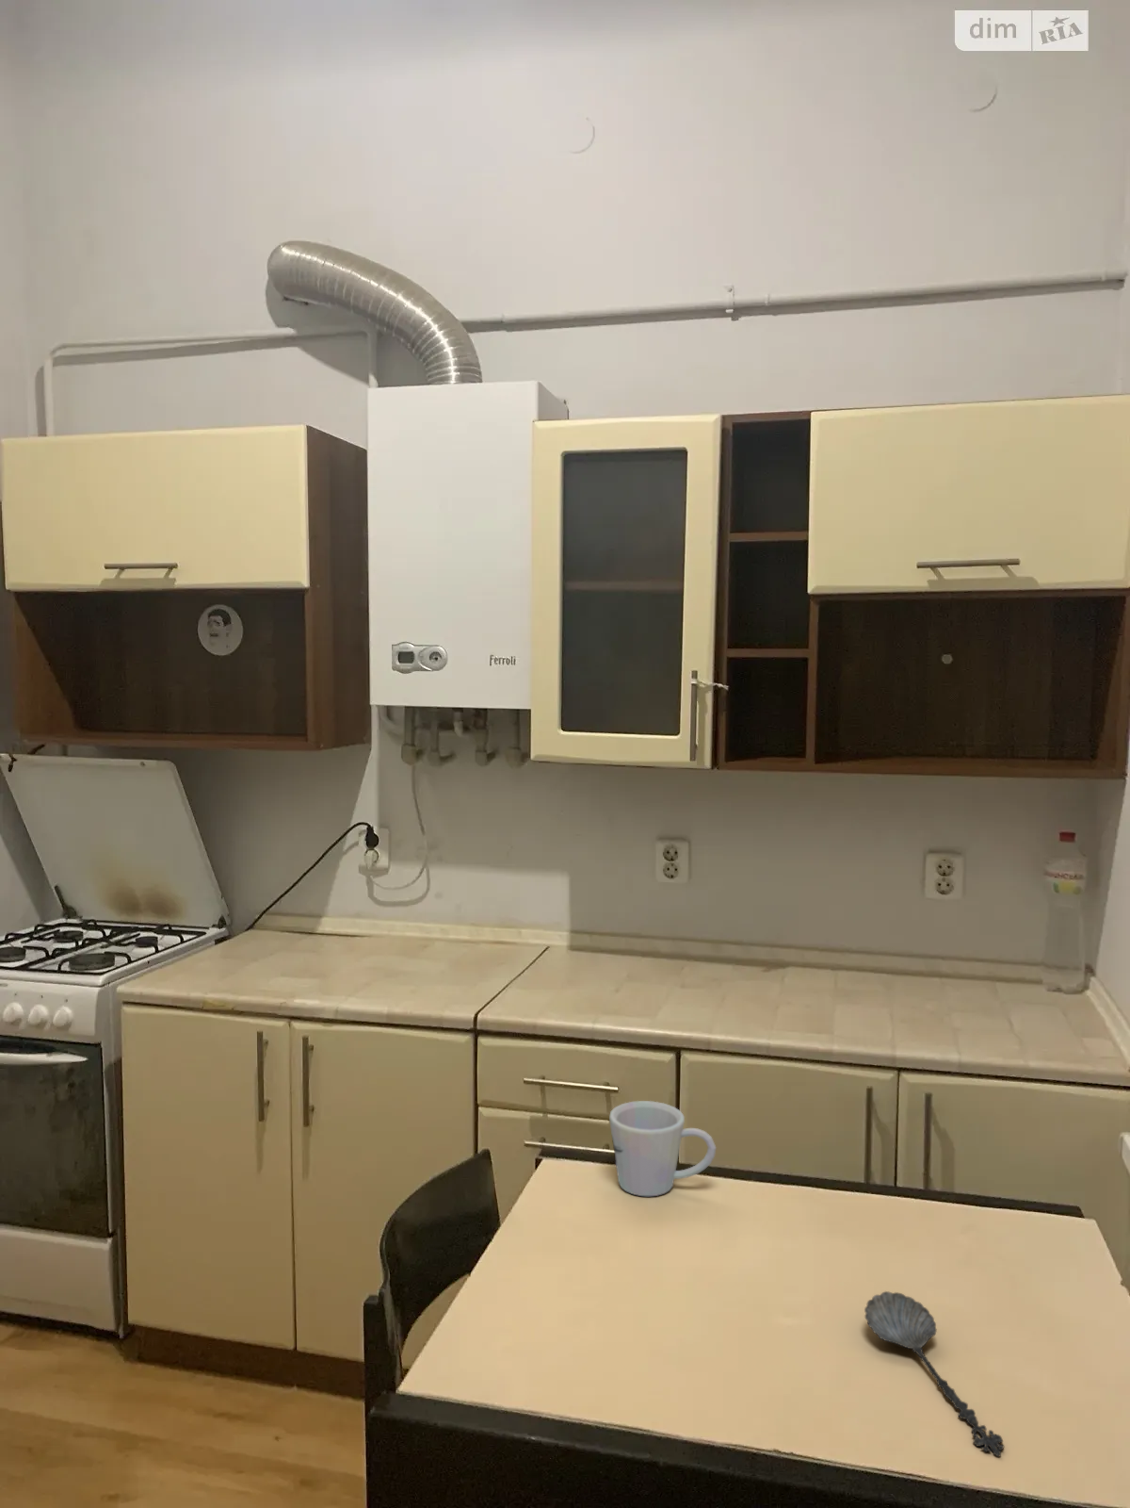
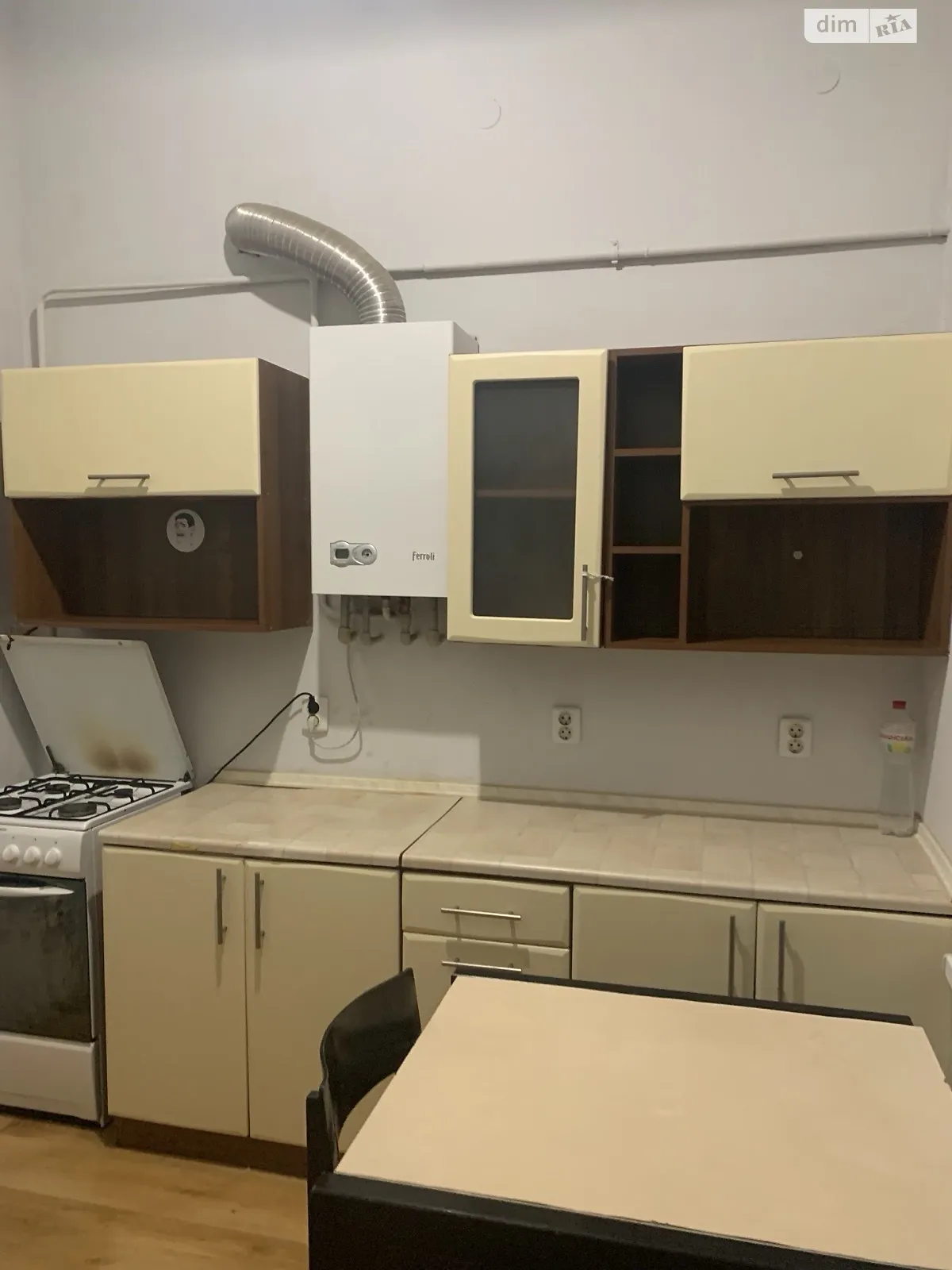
- mug [608,1100,717,1197]
- spoon [863,1291,1004,1457]
